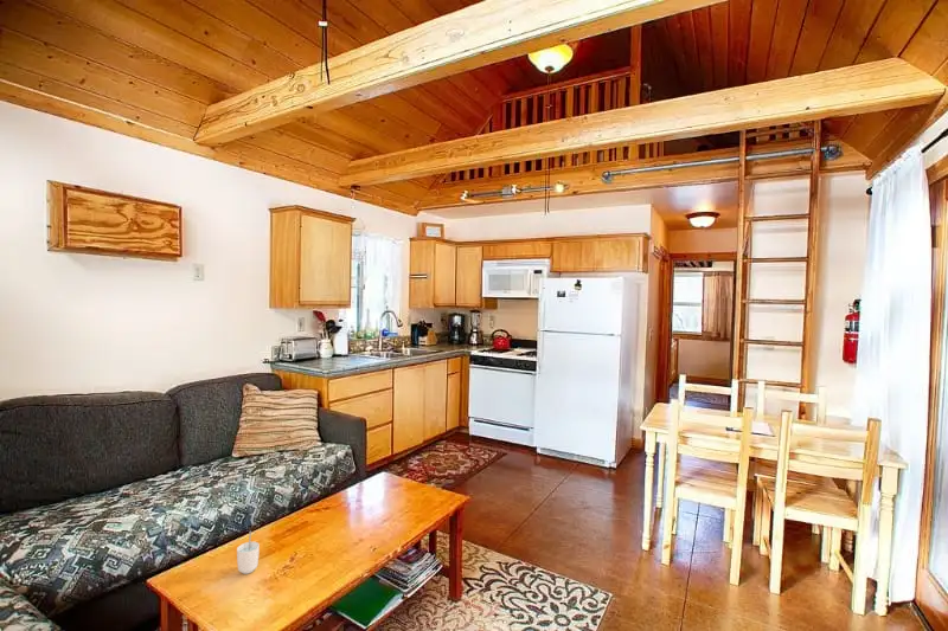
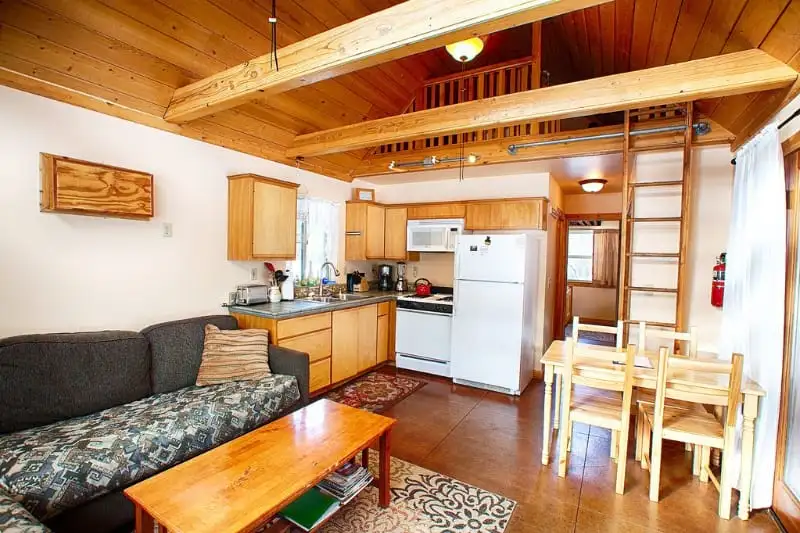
- cup [236,530,261,575]
